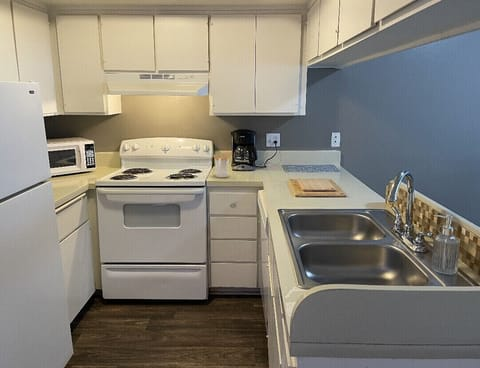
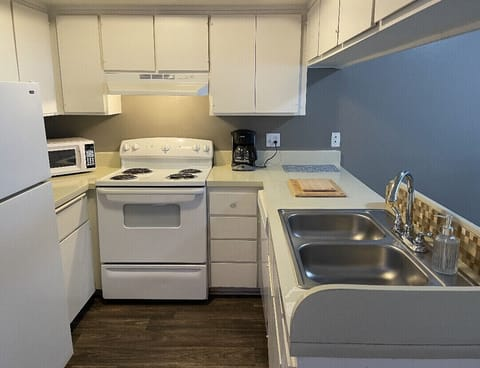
- utensil holder [212,150,233,178]
